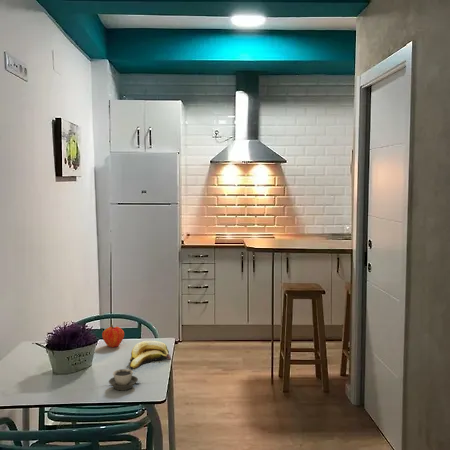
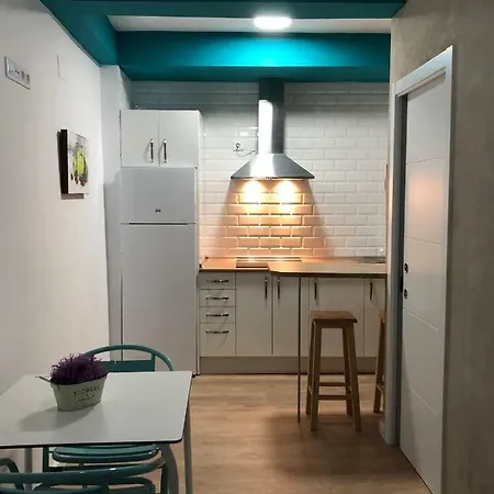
- fruit [101,324,125,348]
- banana [129,340,172,370]
- cup [108,368,139,391]
